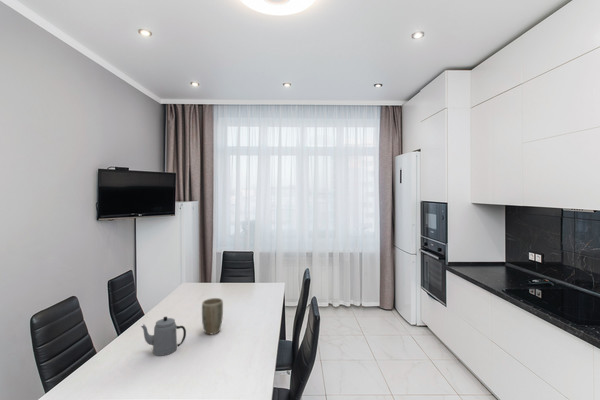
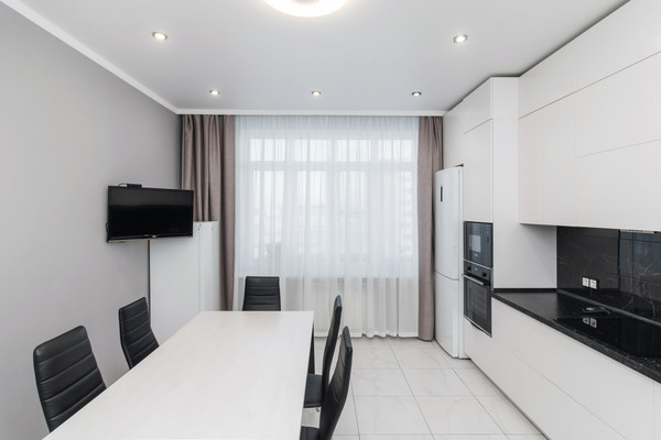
- teapot [140,316,187,357]
- plant pot [201,297,224,335]
